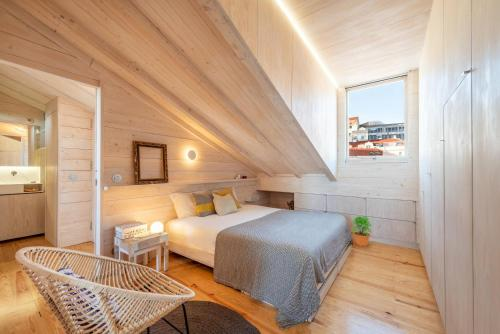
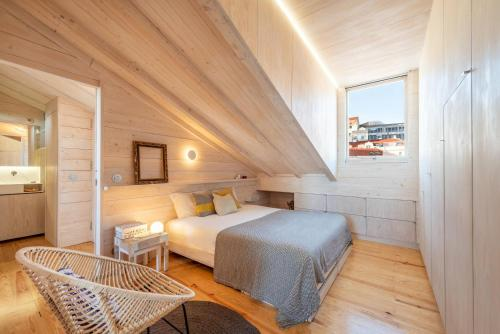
- potted plant [350,215,373,247]
